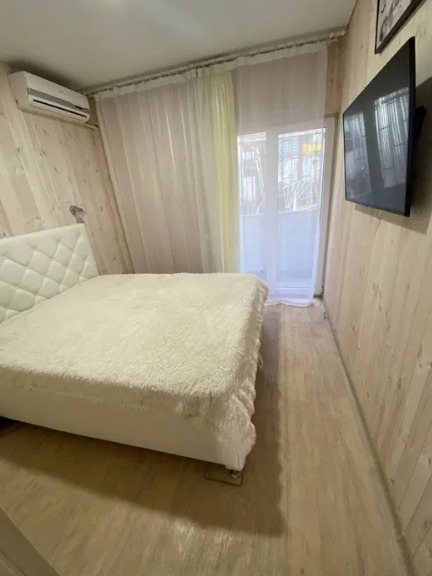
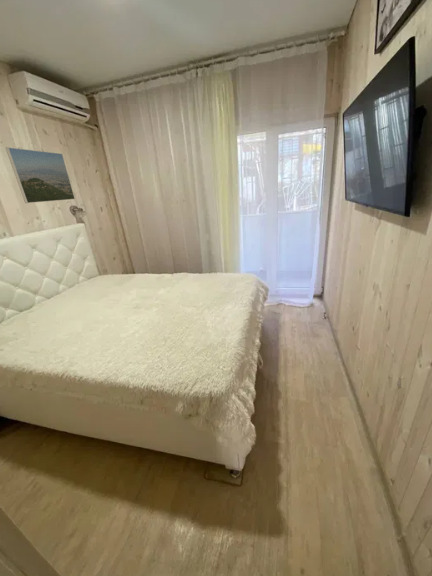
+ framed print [5,146,76,204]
